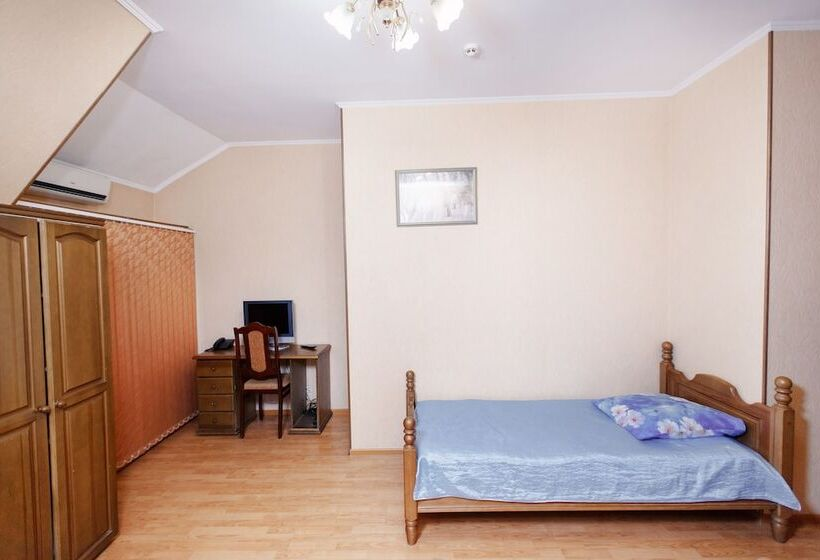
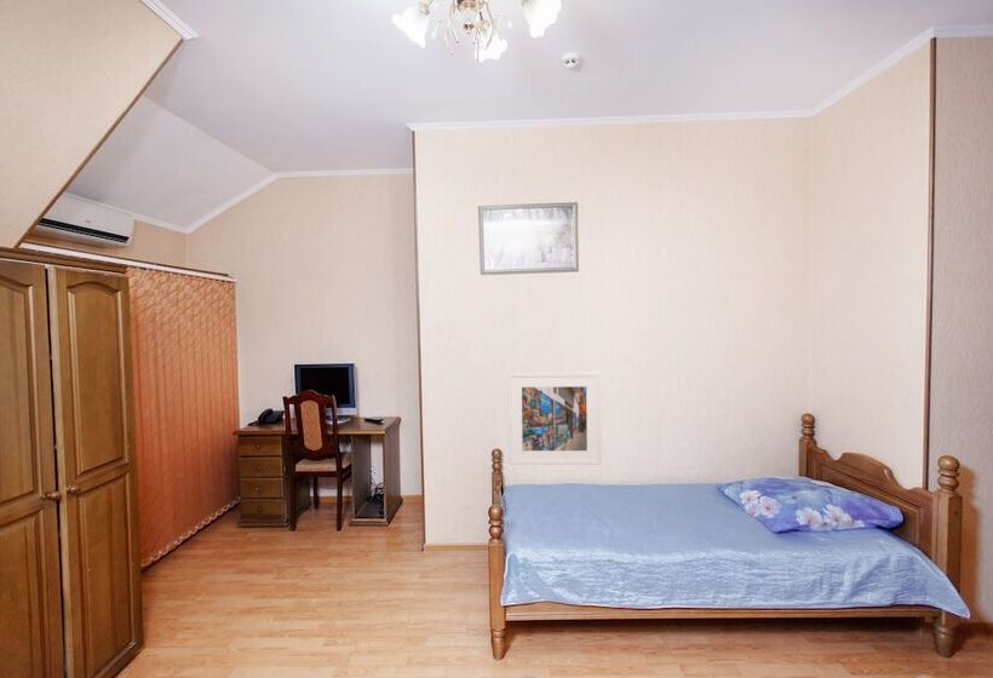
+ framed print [506,372,602,466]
